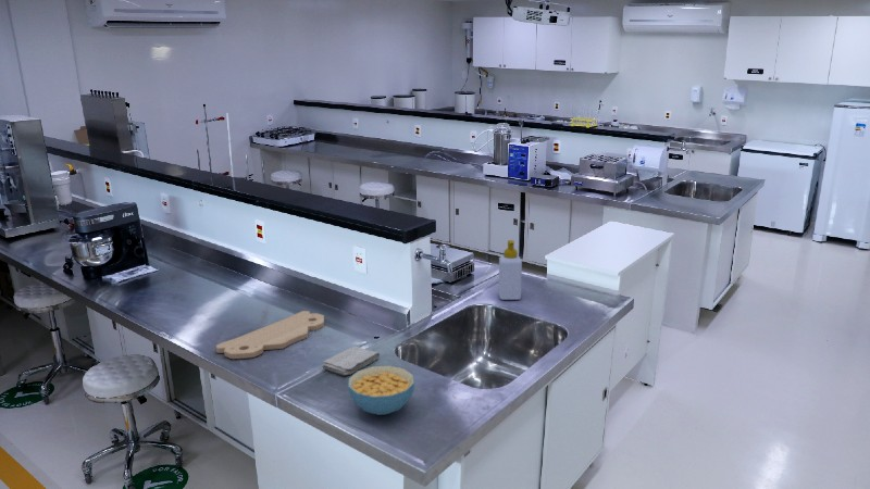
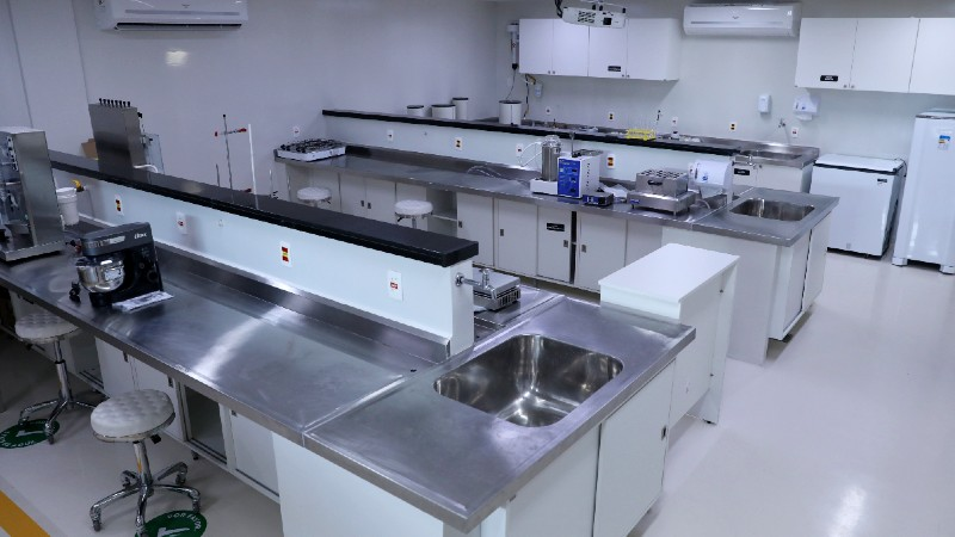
- cutting board [215,310,325,360]
- soap bottle [497,239,523,301]
- cereal bowl [347,364,415,416]
- washcloth [321,346,381,376]
